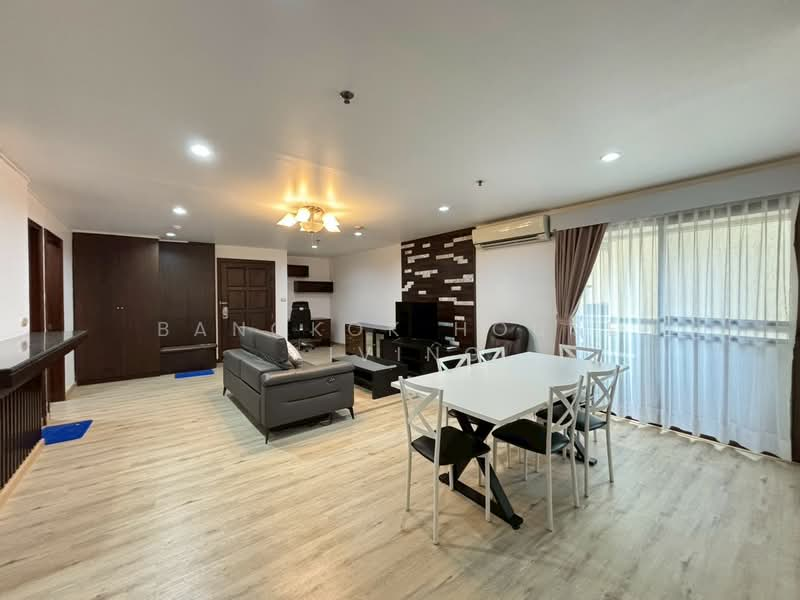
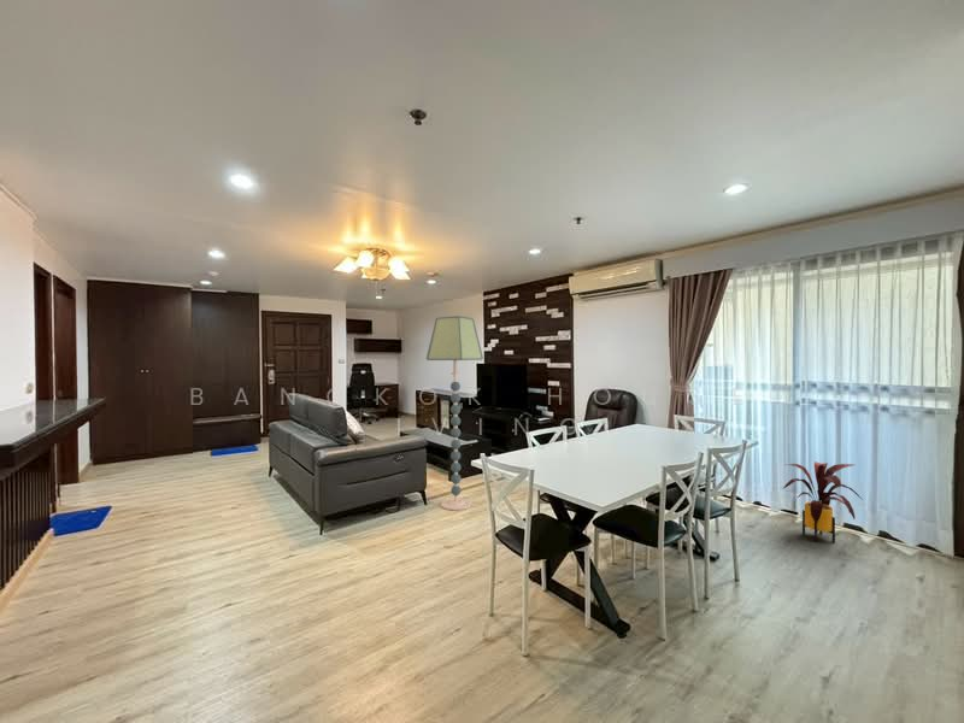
+ house plant [782,460,864,543]
+ floor lamp [425,315,484,511]
